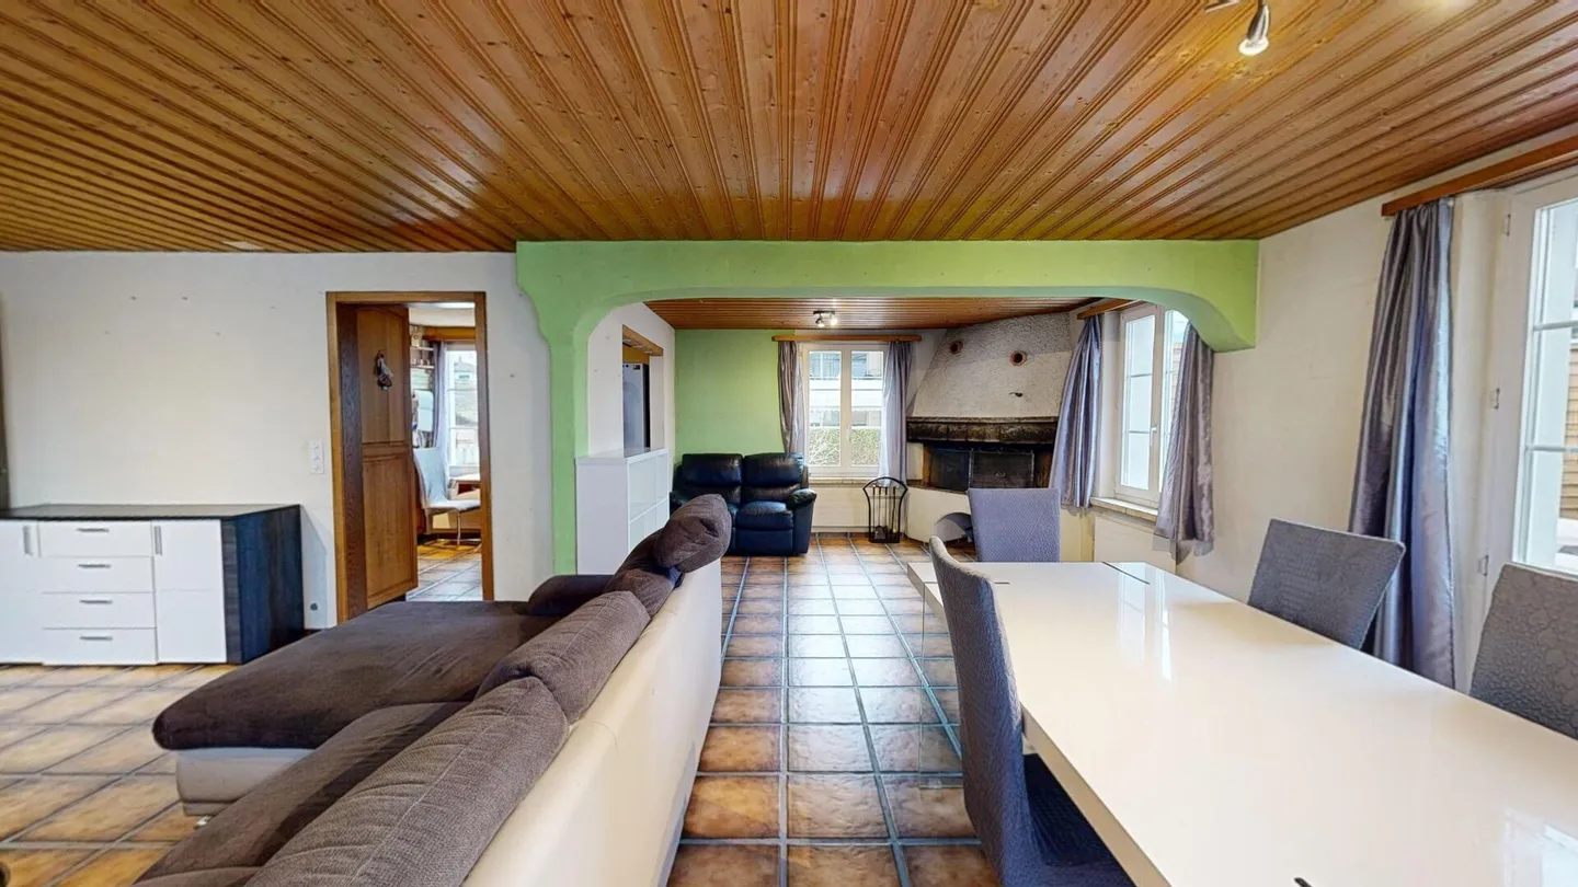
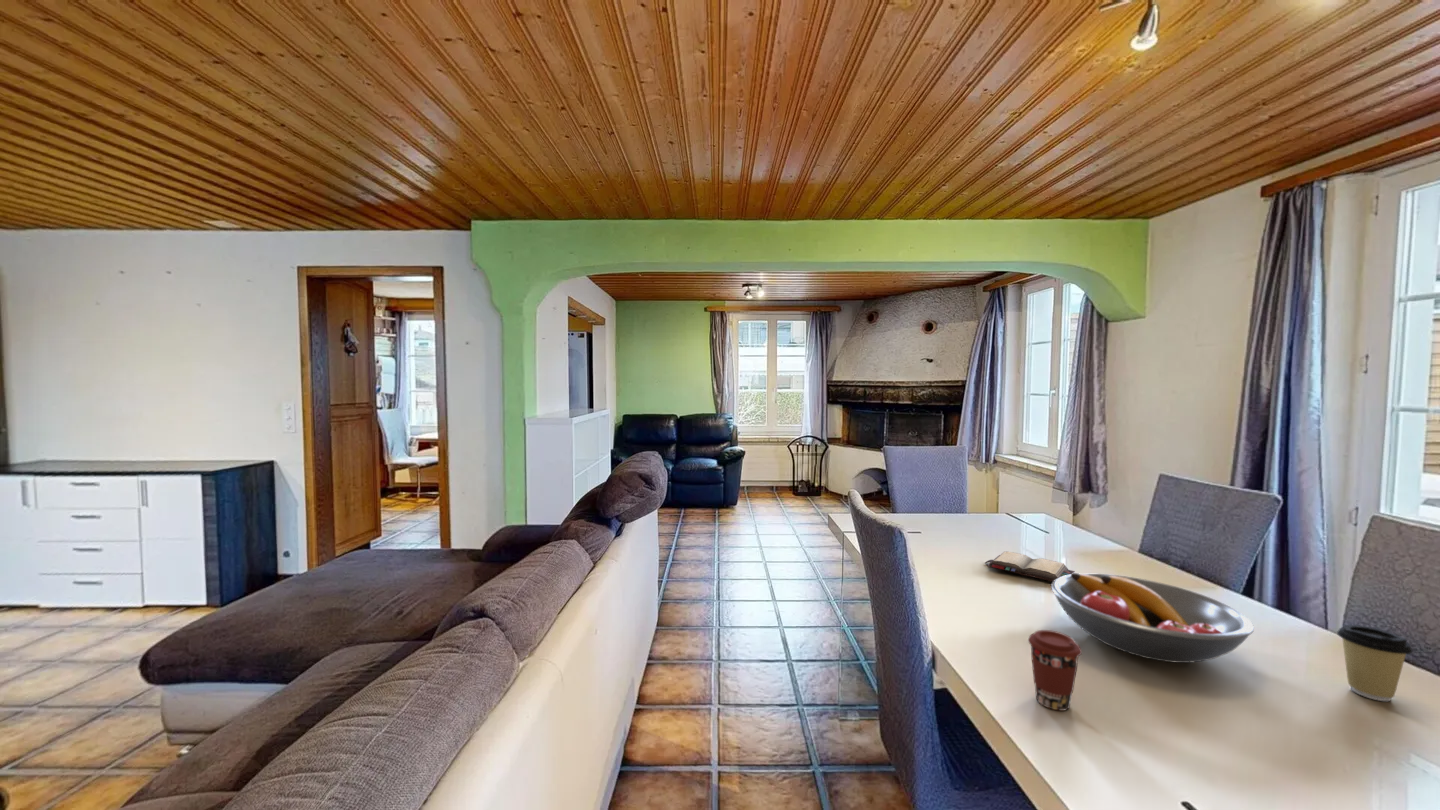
+ coffee cup [1336,624,1414,702]
+ coffee cup [1027,629,1083,712]
+ hardback book [984,551,1076,582]
+ fruit bowl [1050,572,1255,664]
